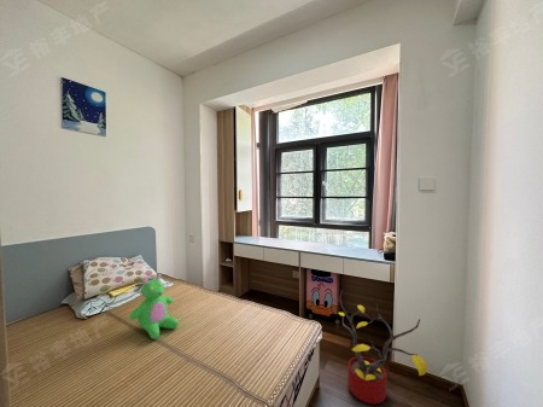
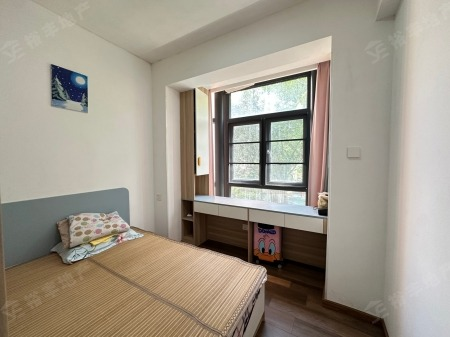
- teddy bear [128,273,180,341]
- decorative plant [338,289,428,405]
